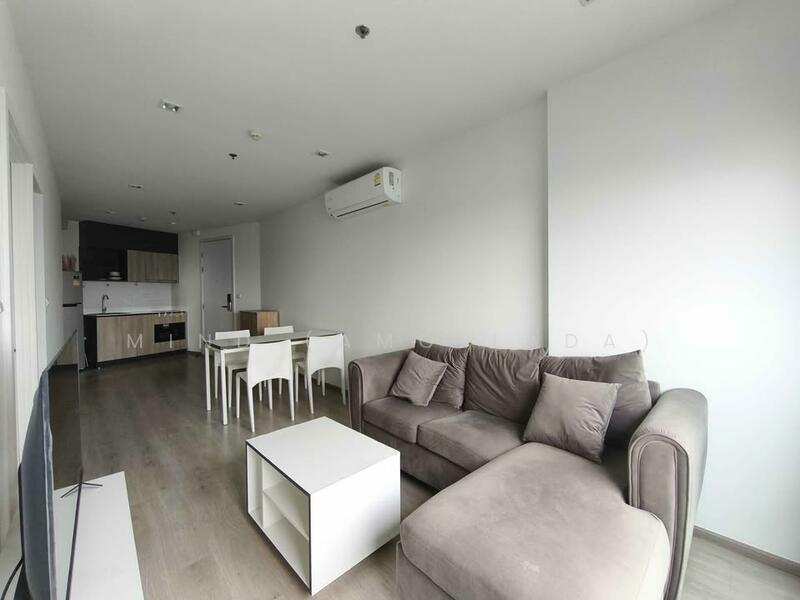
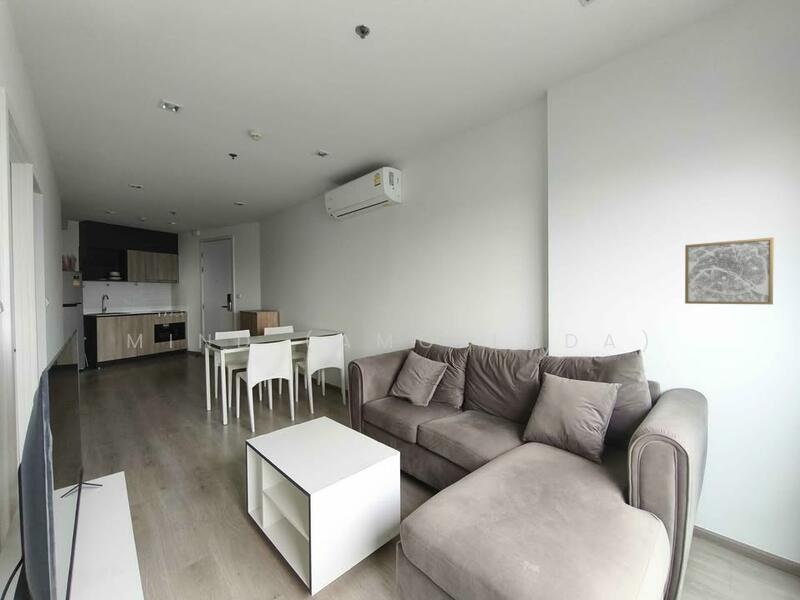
+ wall art [684,237,775,305]
